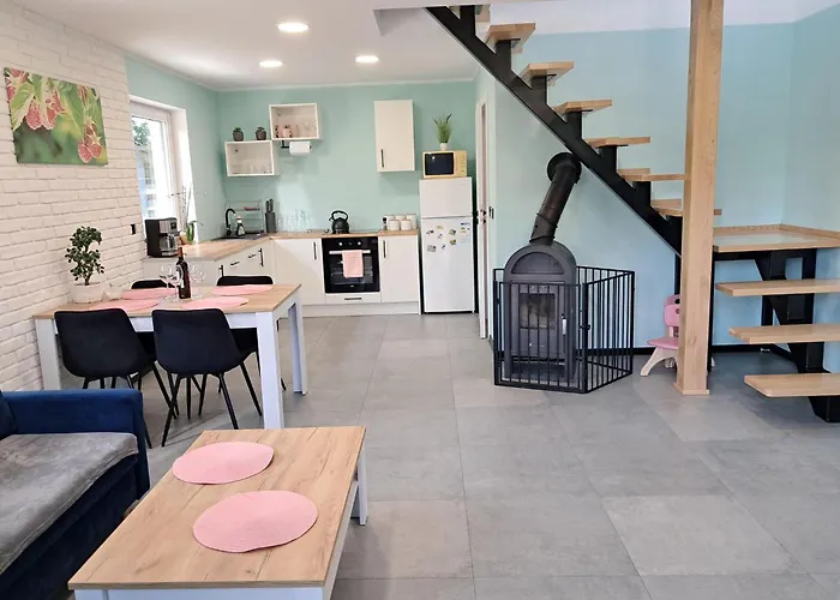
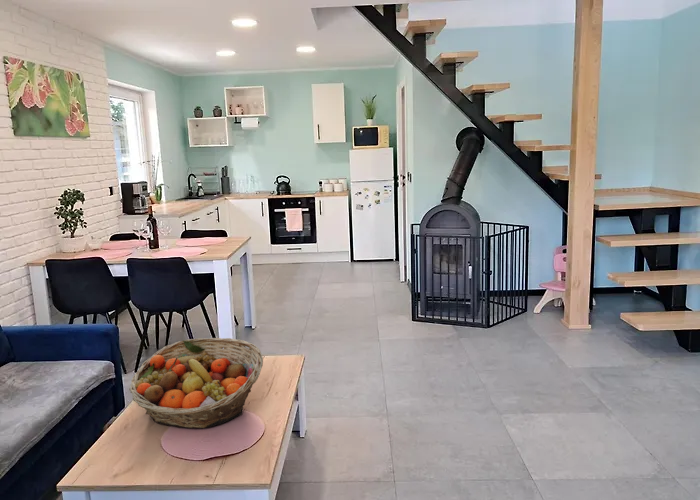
+ fruit basket [128,337,264,429]
